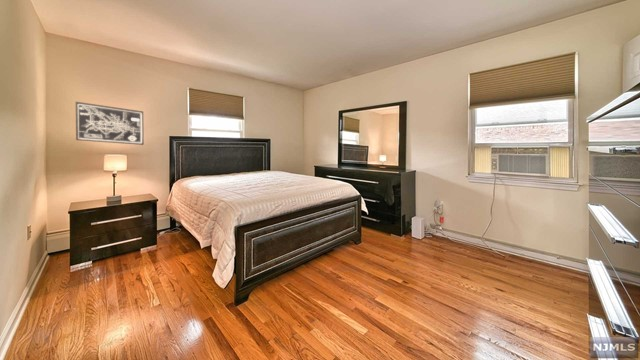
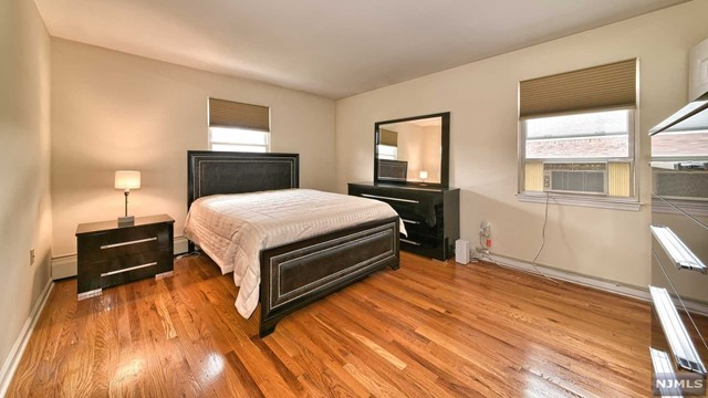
- wall art [75,101,145,146]
